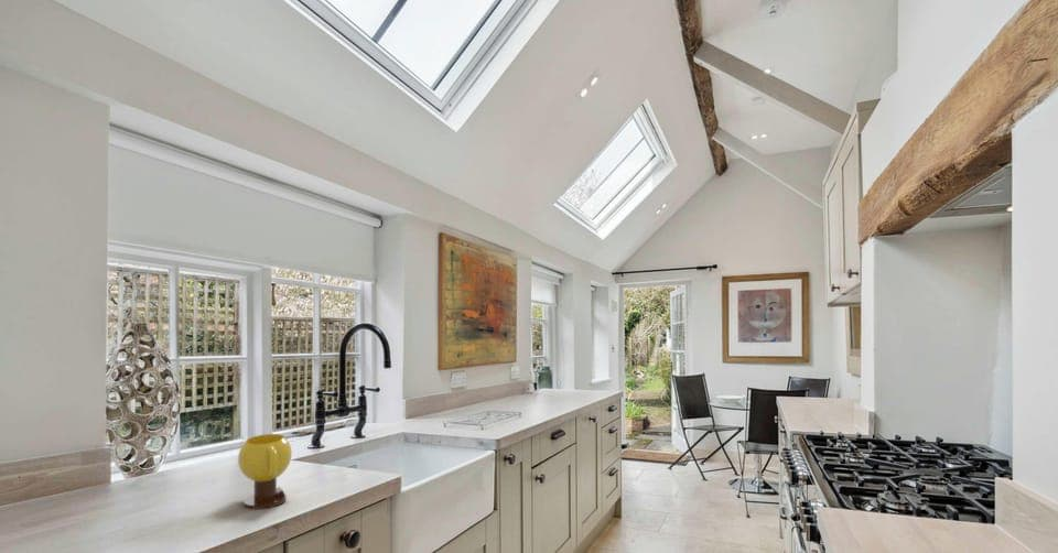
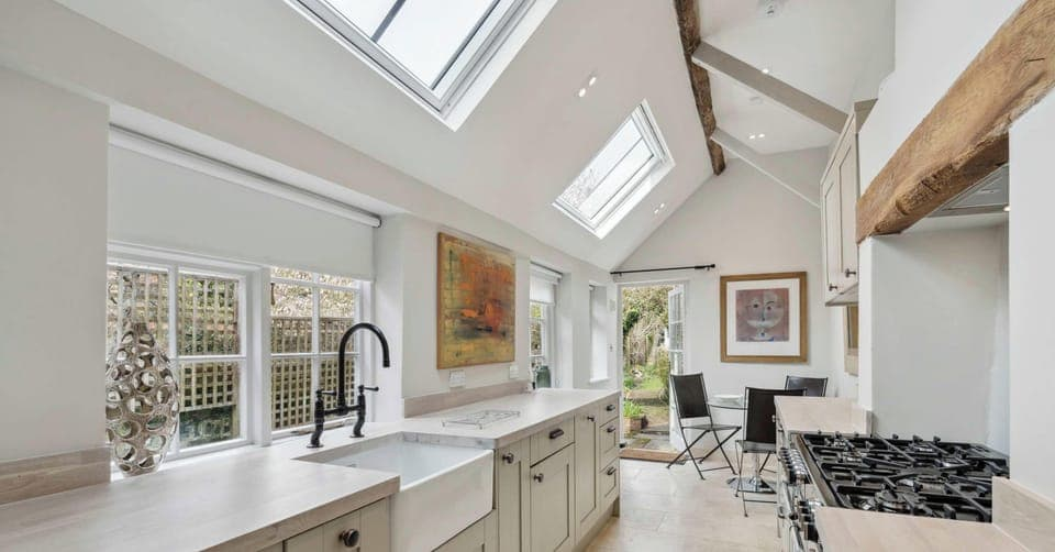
- mug [237,433,293,510]
